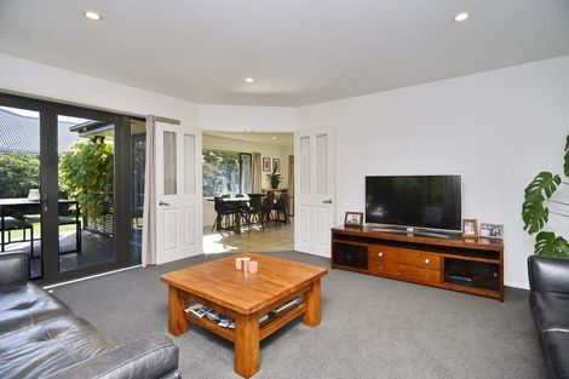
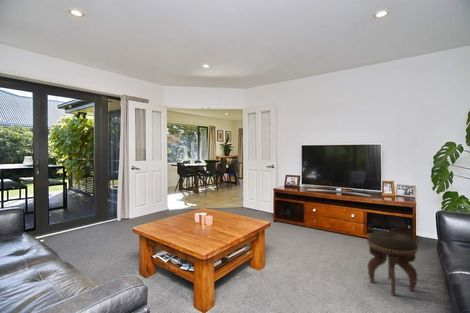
+ footstool [366,230,419,296]
